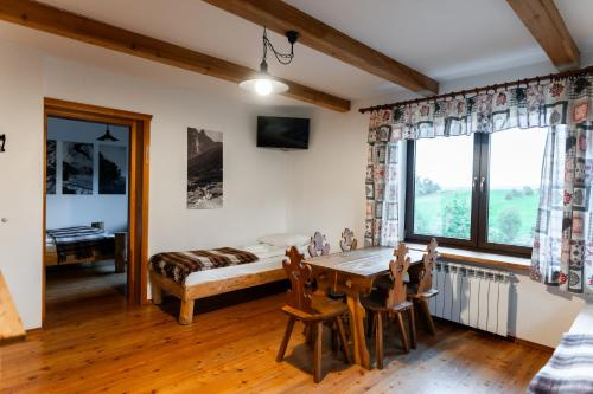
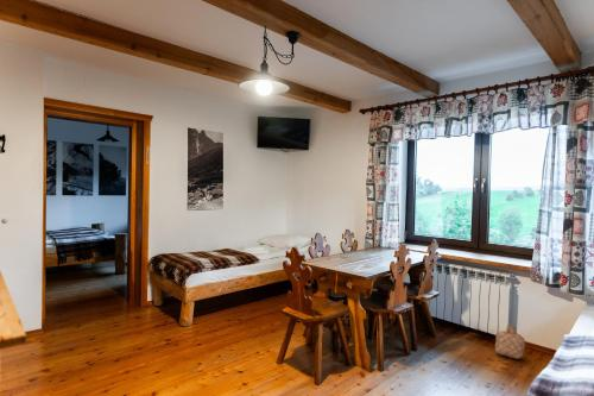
+ basket [494,325,526,359]
